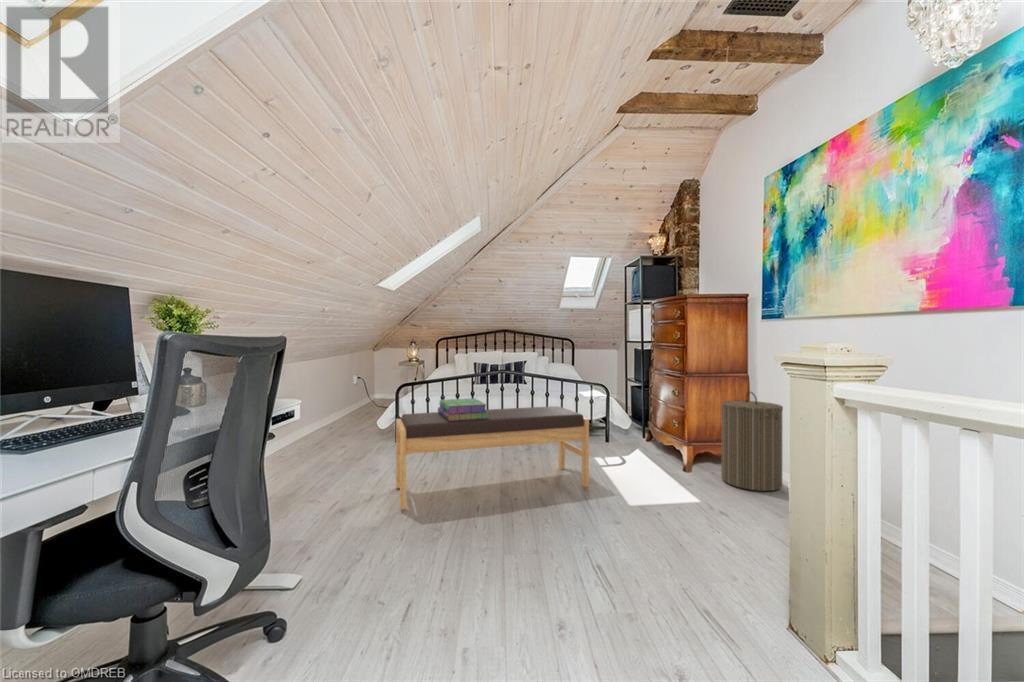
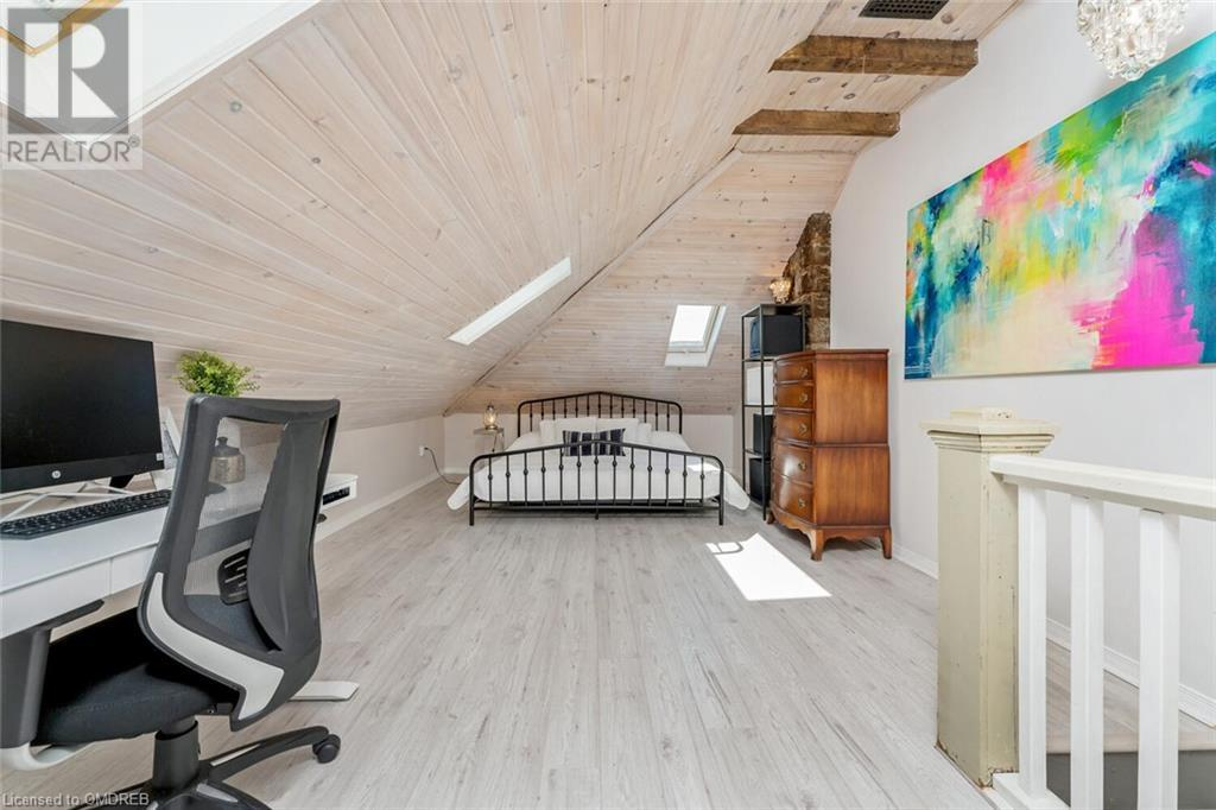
- stack of books [437,397,489,421]
- laundry hamper [720,391,784,492]
- bench [395,405,590,510]
